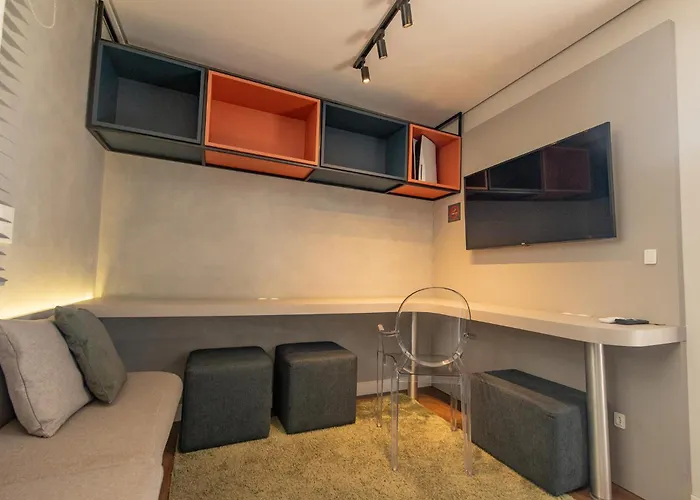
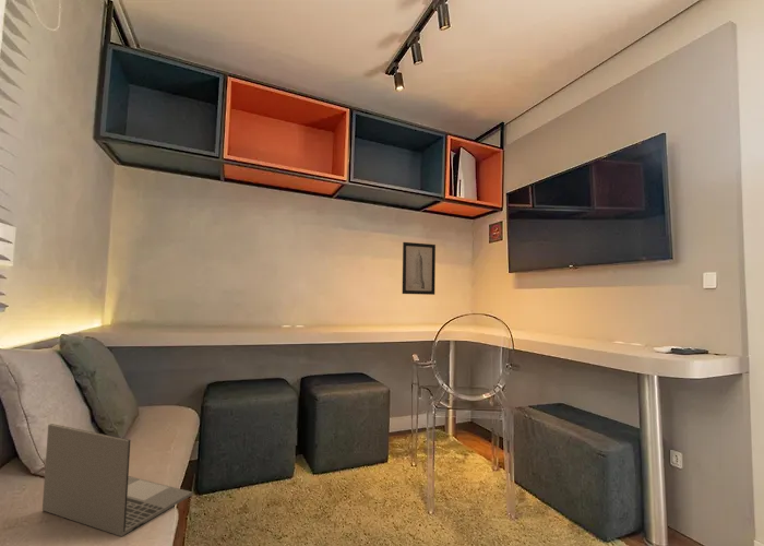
+ laptop [41,423,193,537]
+ wall art [402,241,437,296]
